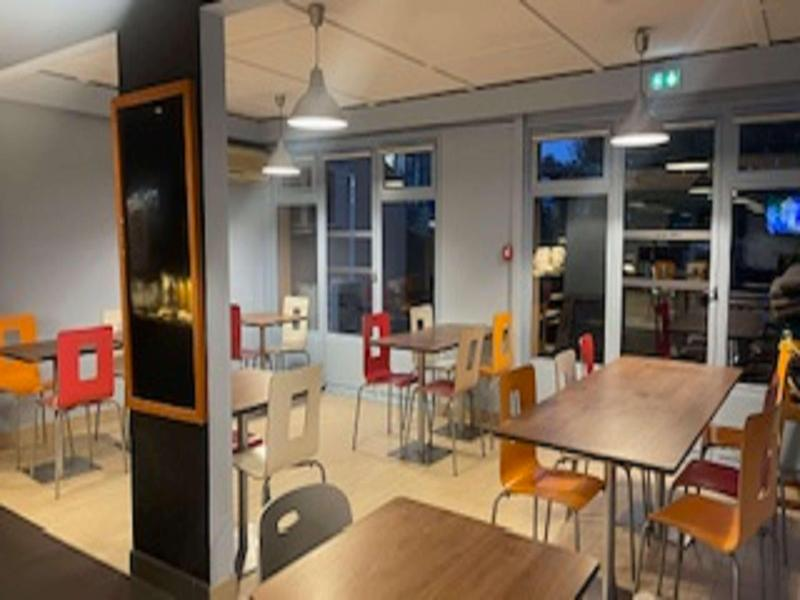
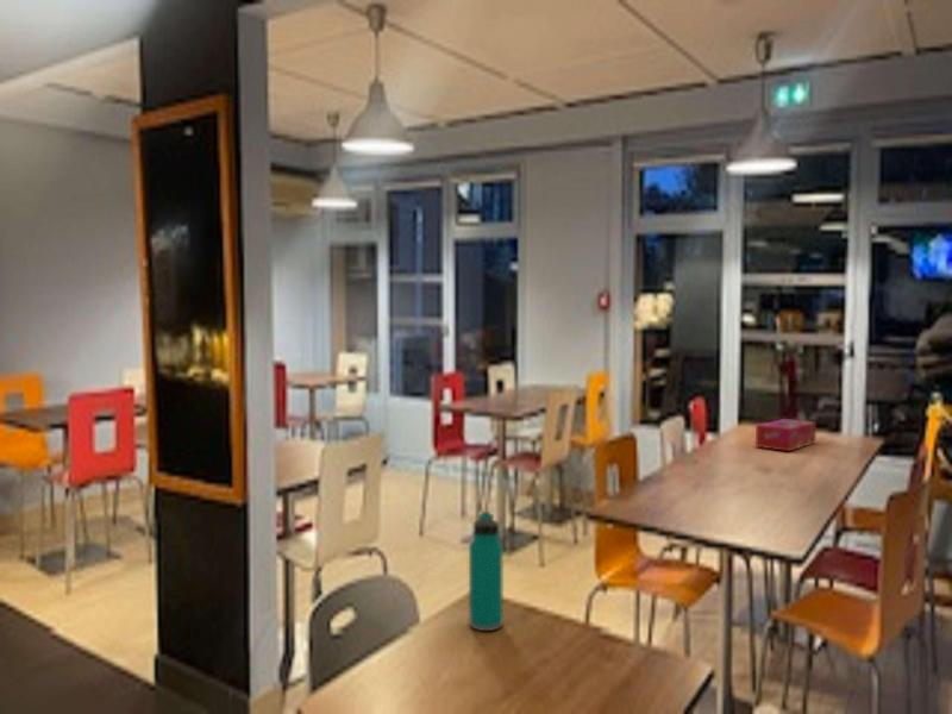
+ tissue box [754,418,818,452]
+ water bottle [468,511,503,632]
